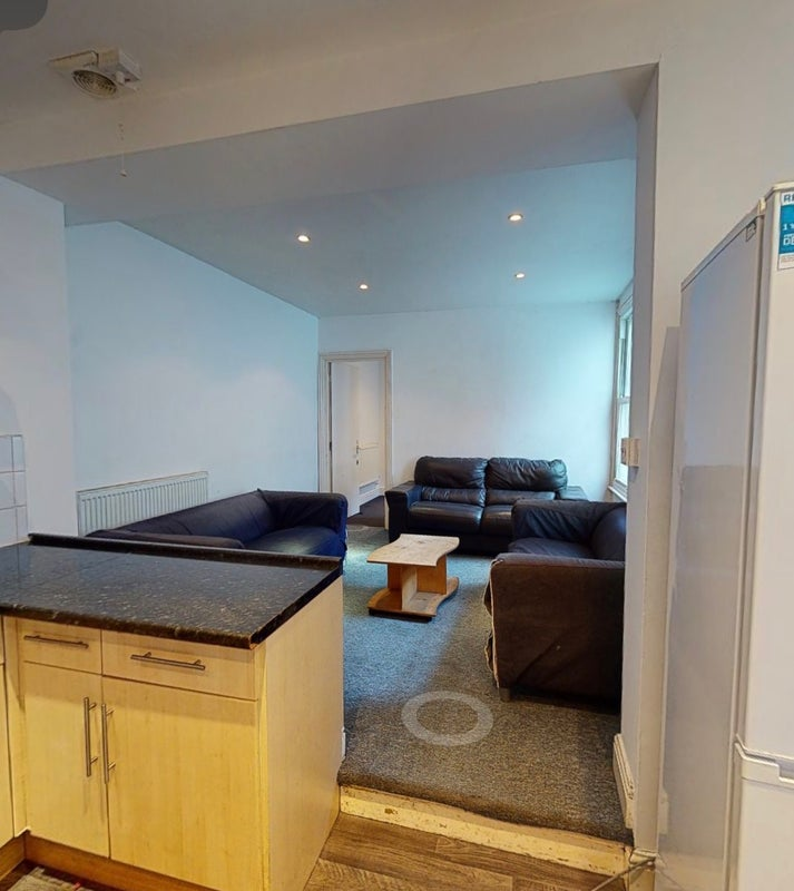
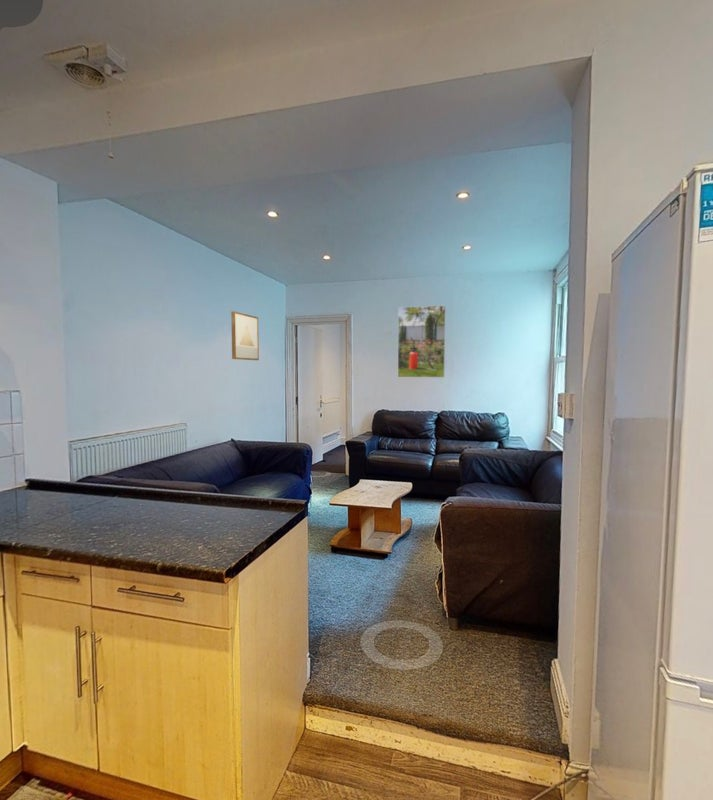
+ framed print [397,304,447,379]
+ wall art [230,310,260,361]
